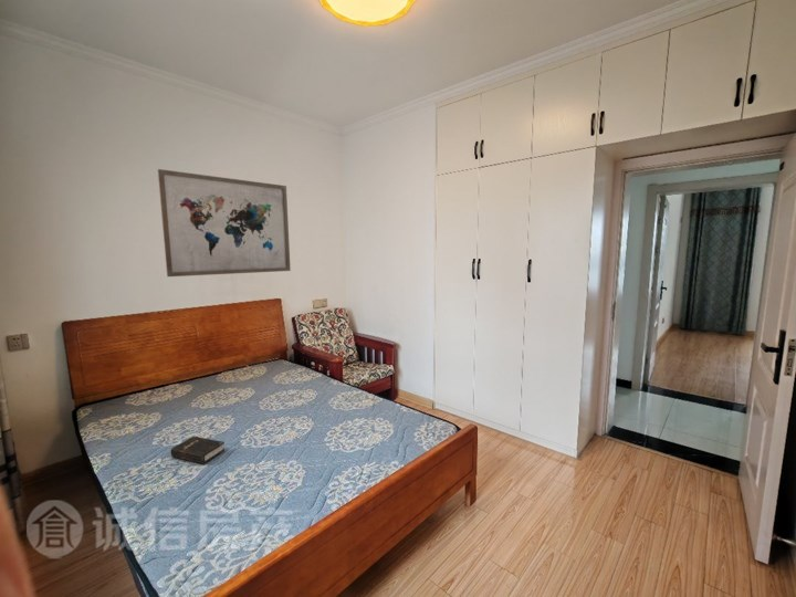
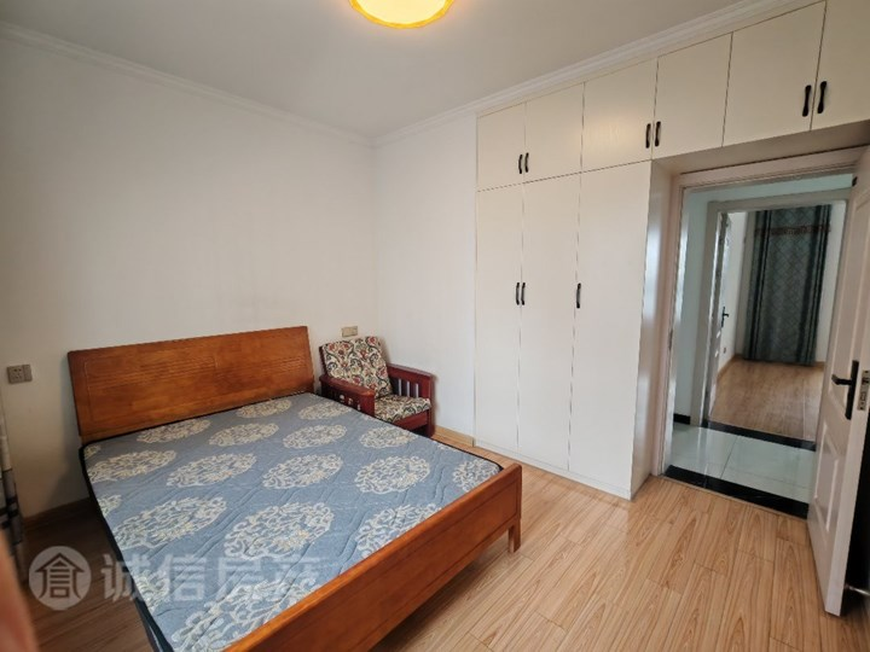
- wall art [157,168,292,277]
- hardback book [170,434,226,465]
